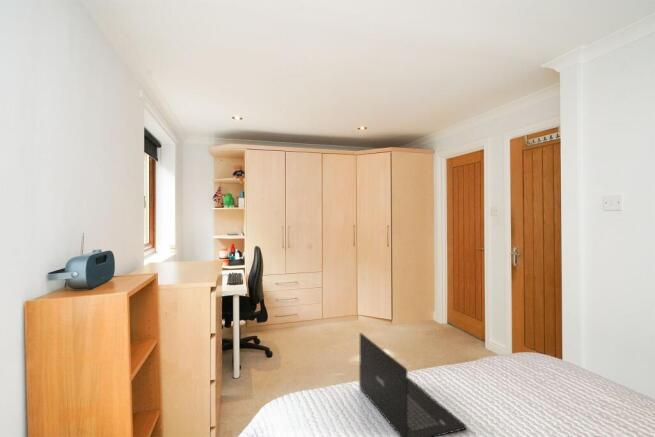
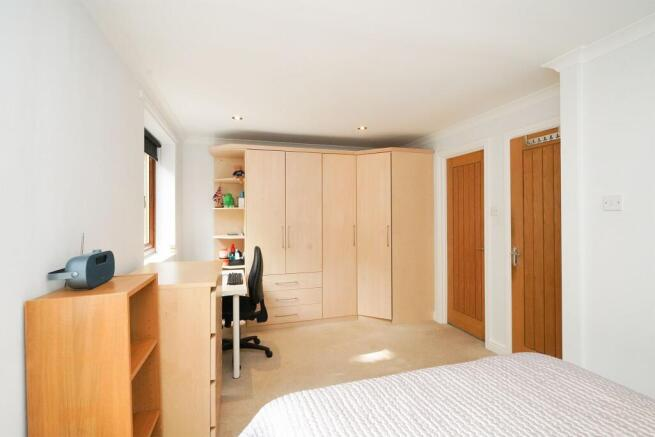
- laptop [358,332,467,437]
